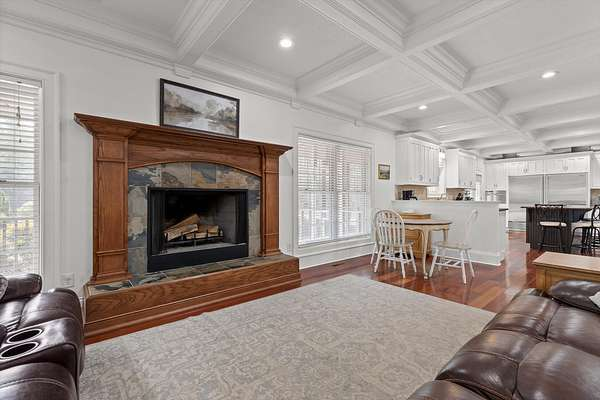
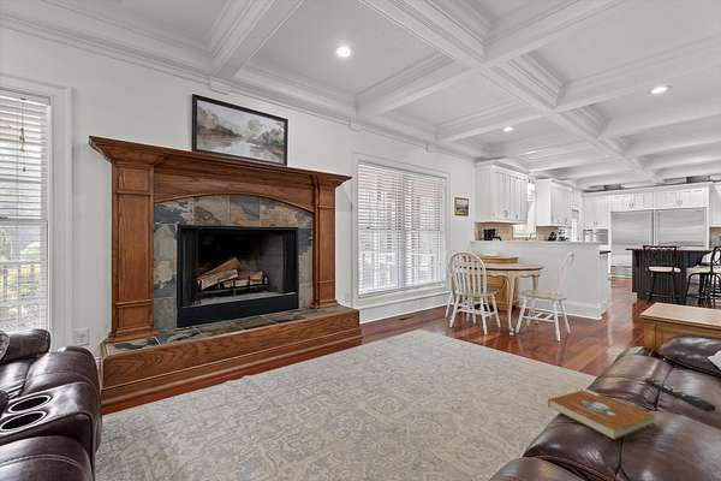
+ remote control [644,378,716,411]
+ book [547,387,656,441]
